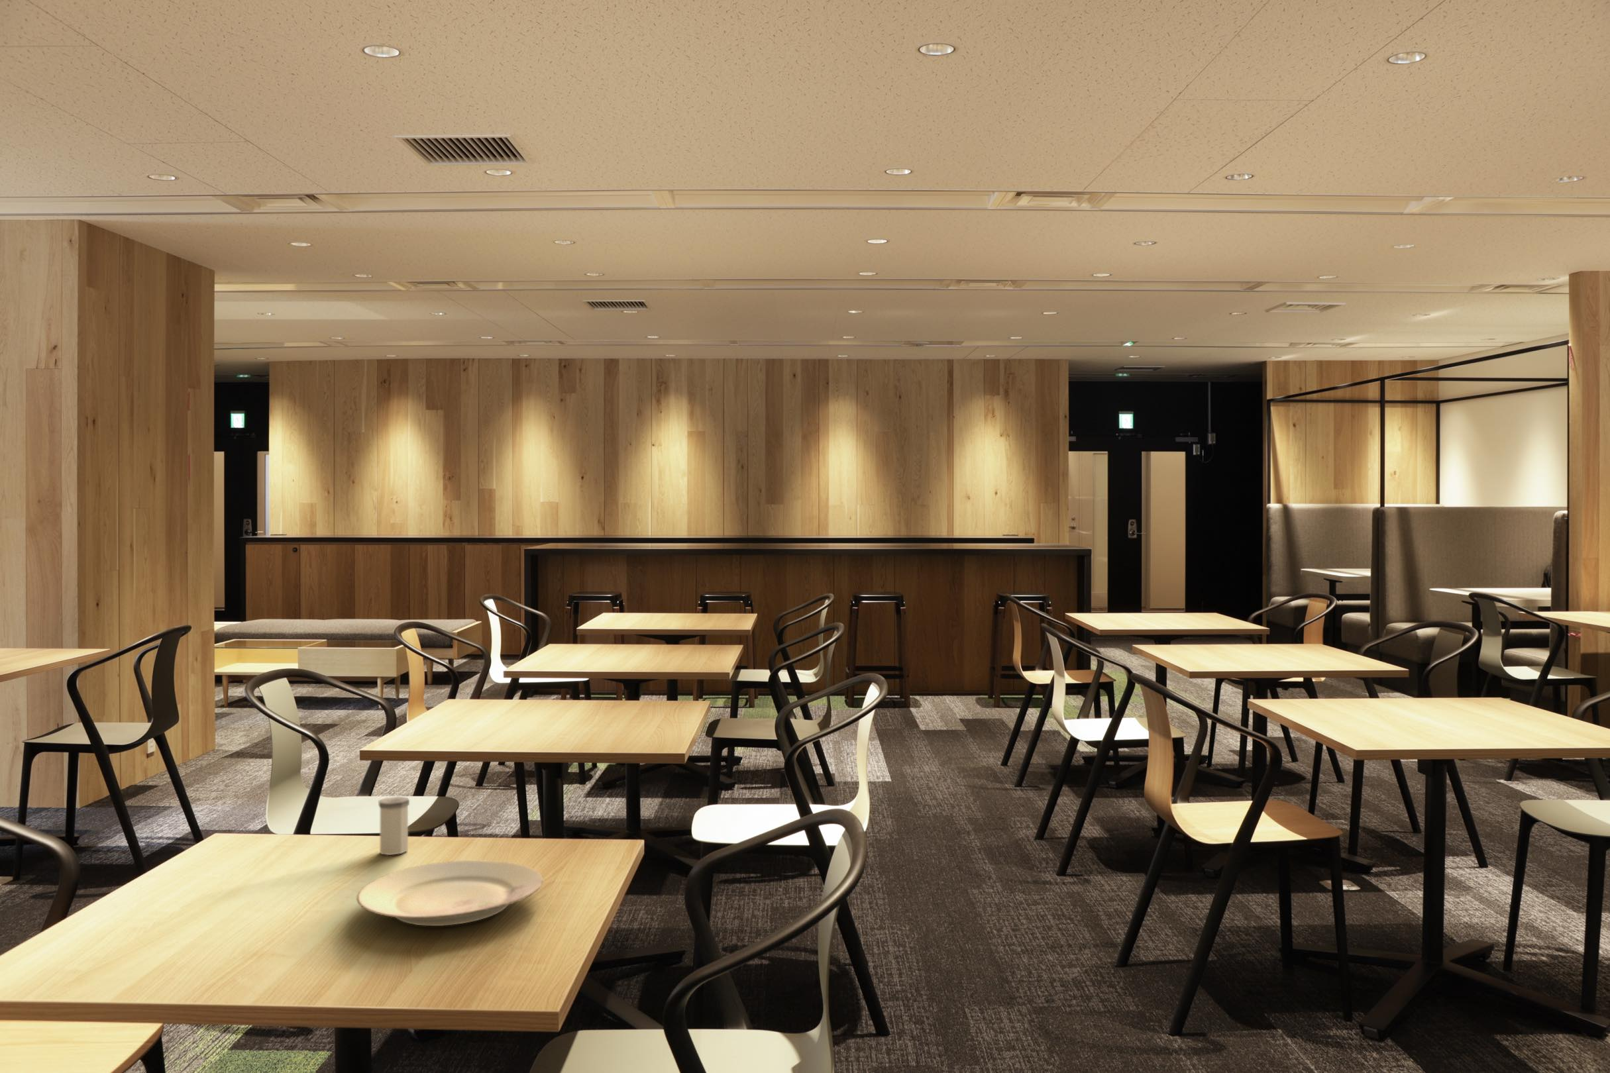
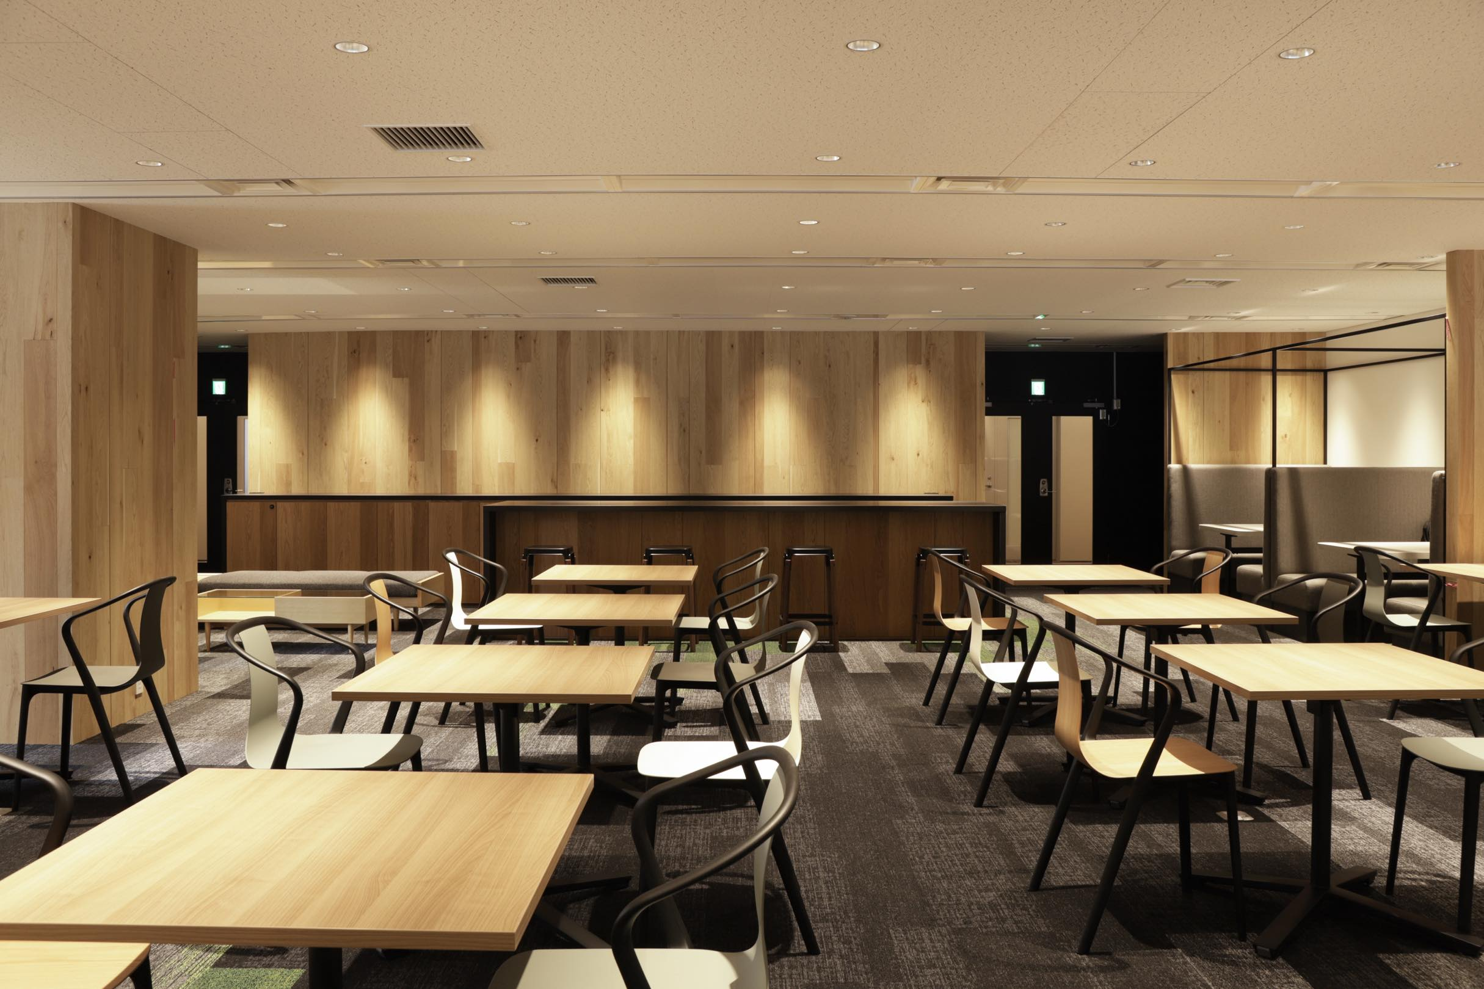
- plate [356,860,544,927]
- salt shaker [379,796,410,856]
